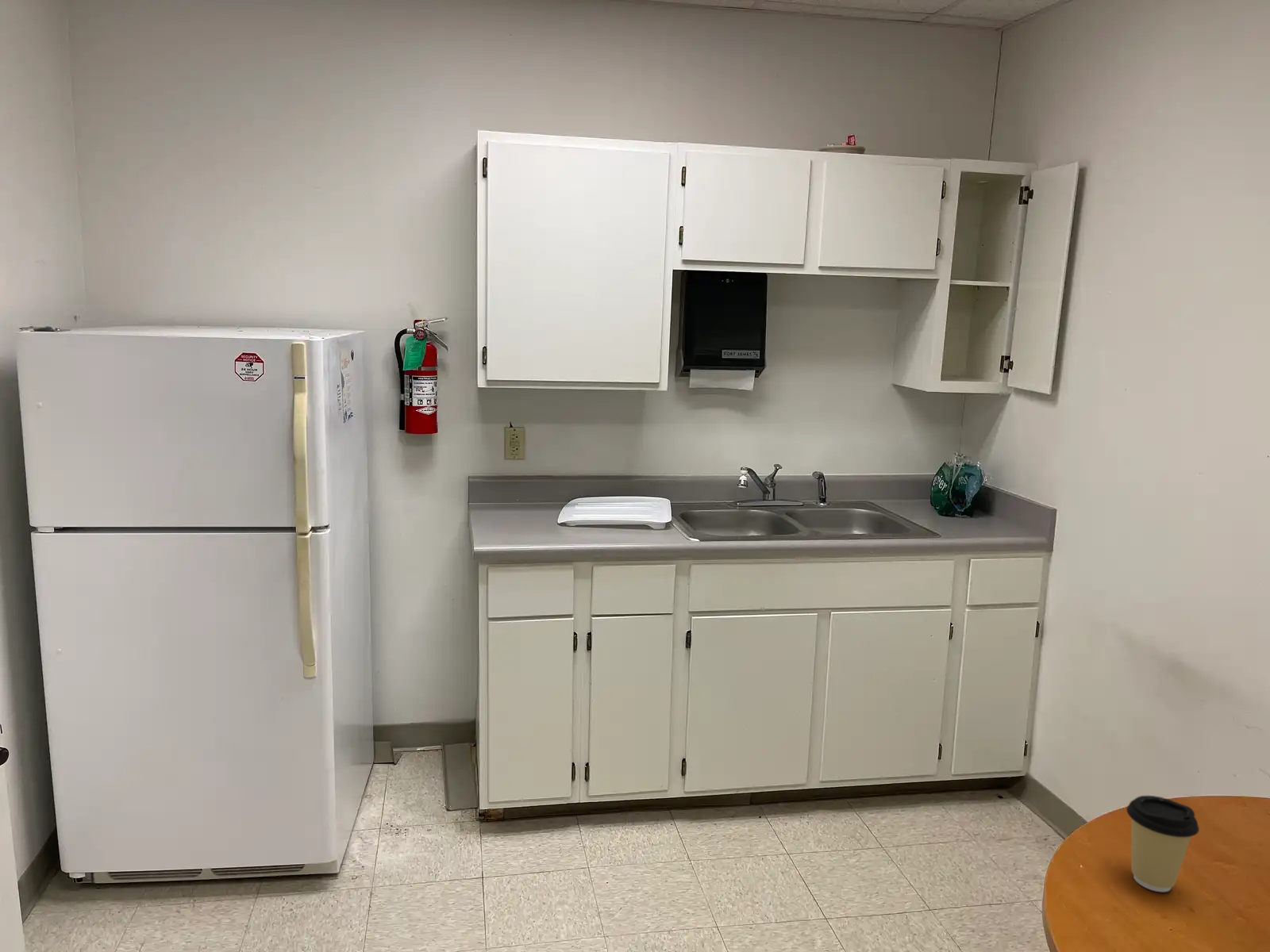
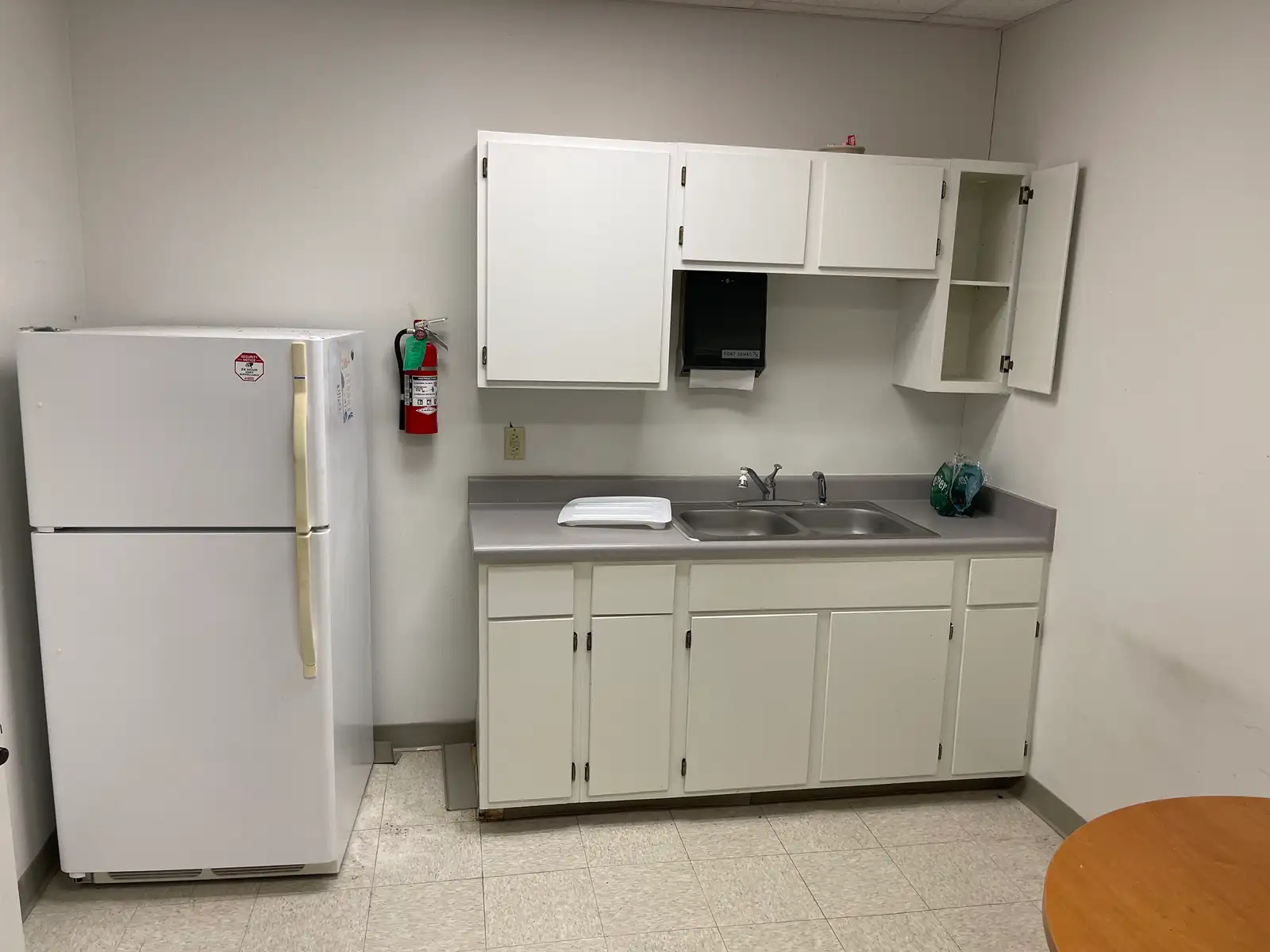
- coffee cup [1126,795,1200,893]
